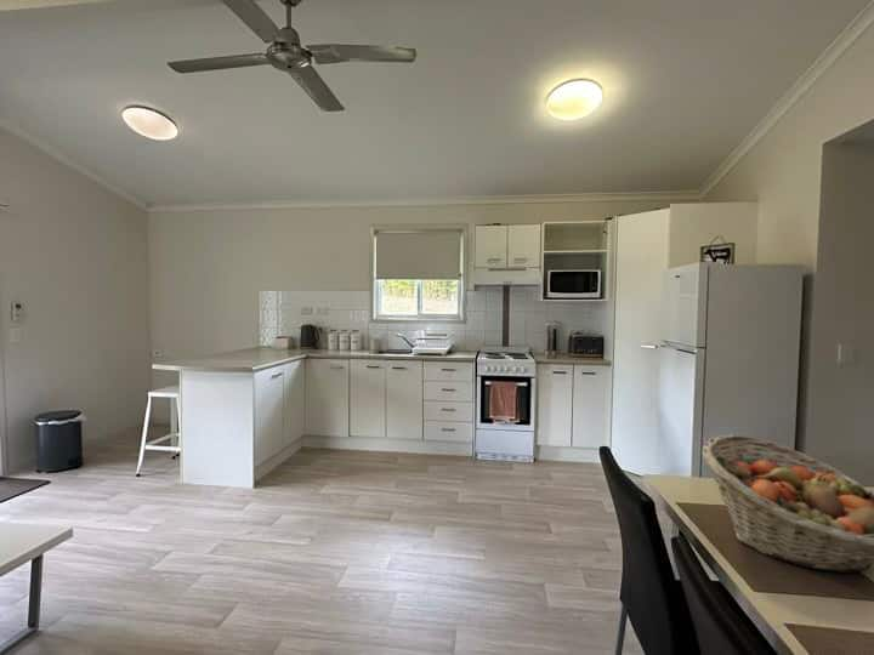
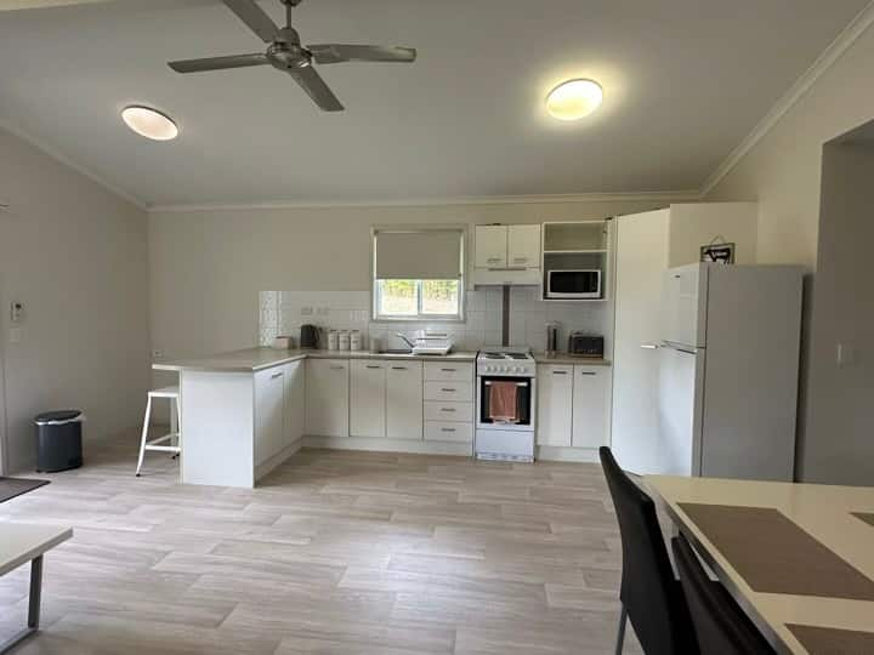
- fruit basket [702,433,874,574]
